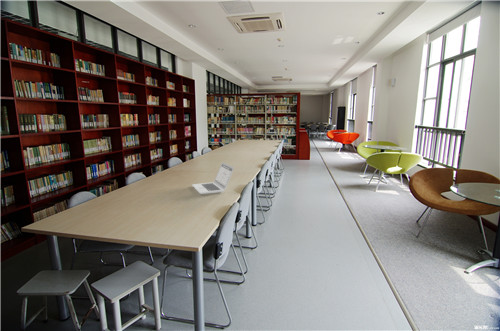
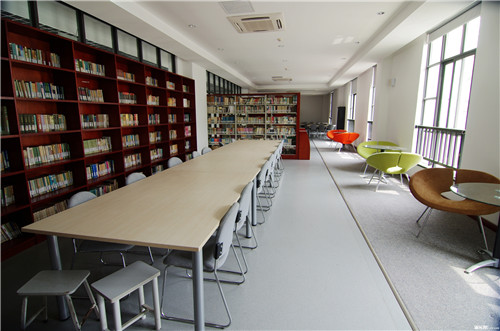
- laptop [191,161,235,195]
